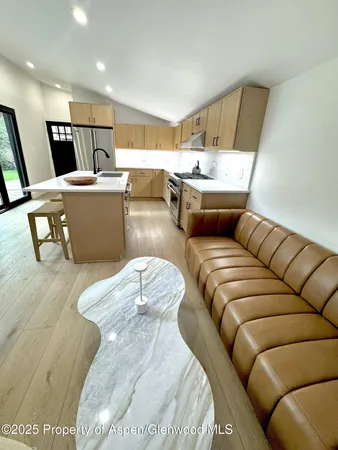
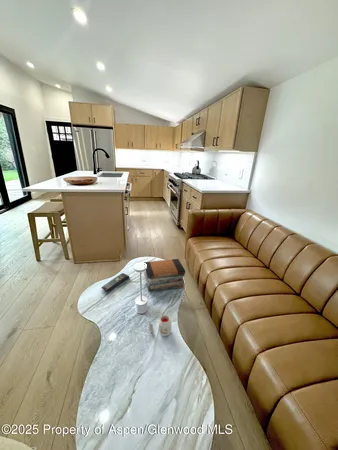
+ book stack [143,258,186,292]
+ candle [148,313,172,337]
+ remote control [101,272,131,293]
